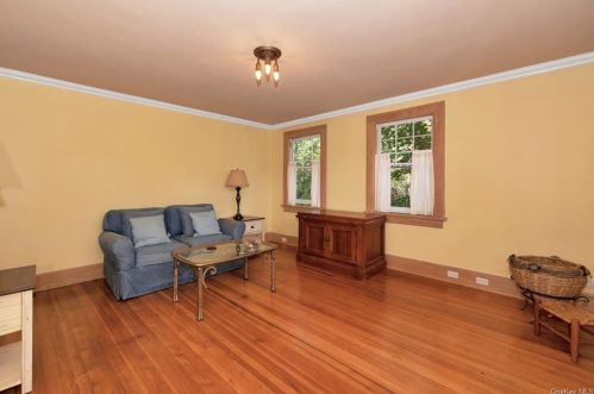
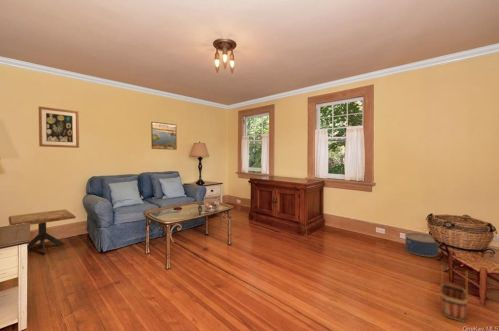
+ storage bin [404,232,439,258]
+ basket [439,264,469,323]
+ side table [8,208,76,255]
+ wall art [38,105,80,149]
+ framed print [150,121,178,151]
